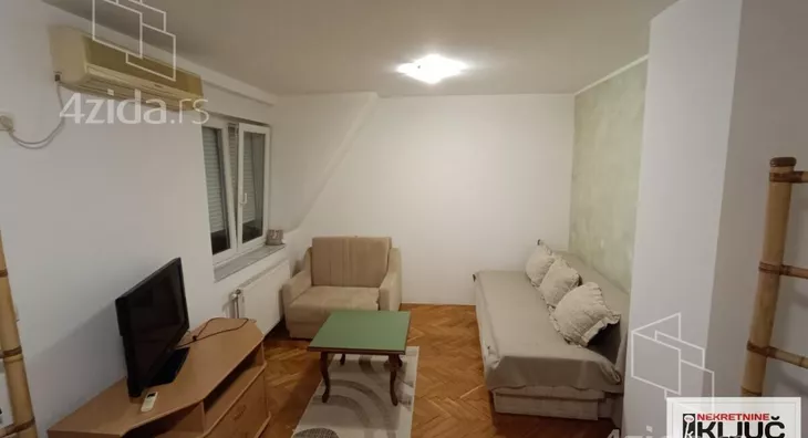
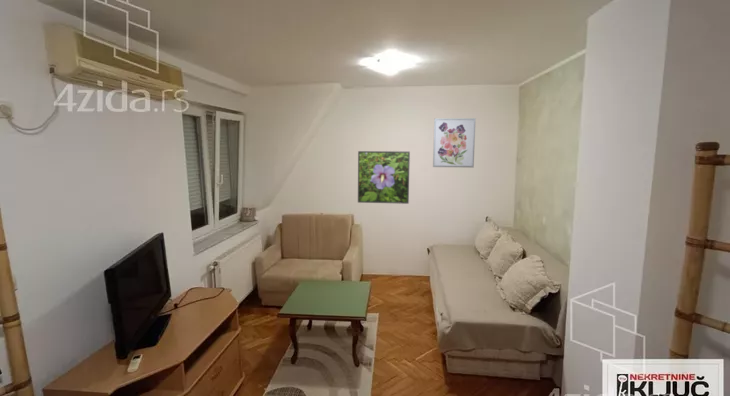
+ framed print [357,150,411,205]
+ wall art [432,117,477,169]
